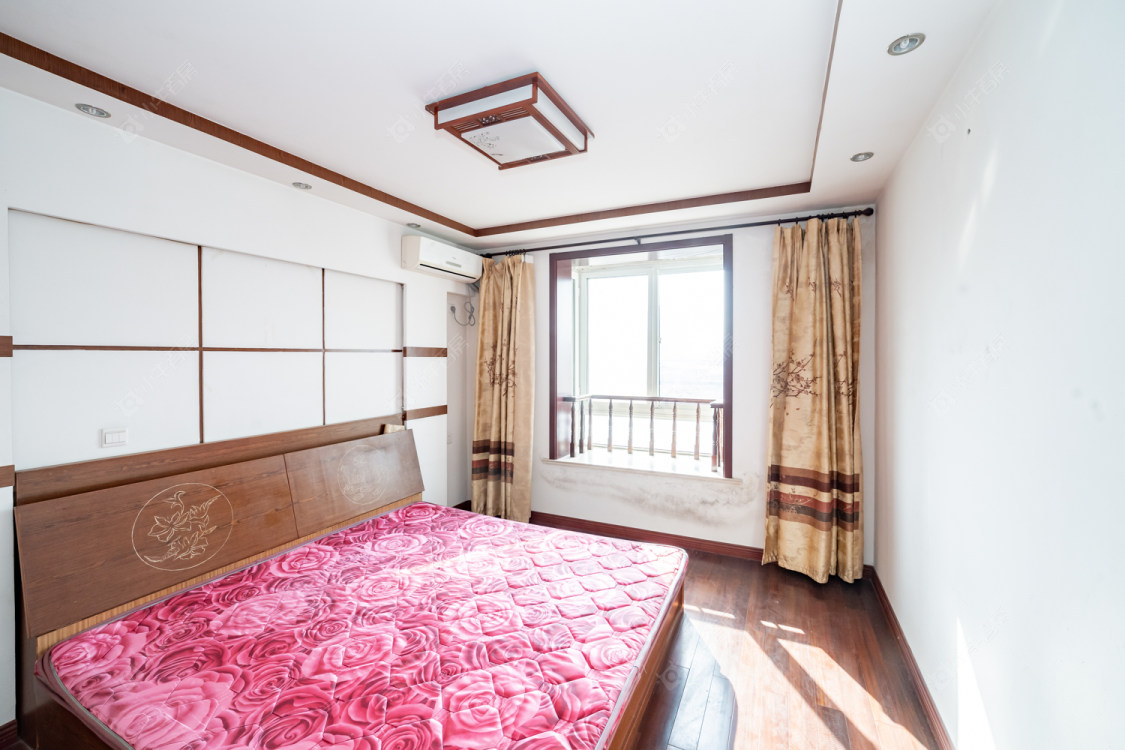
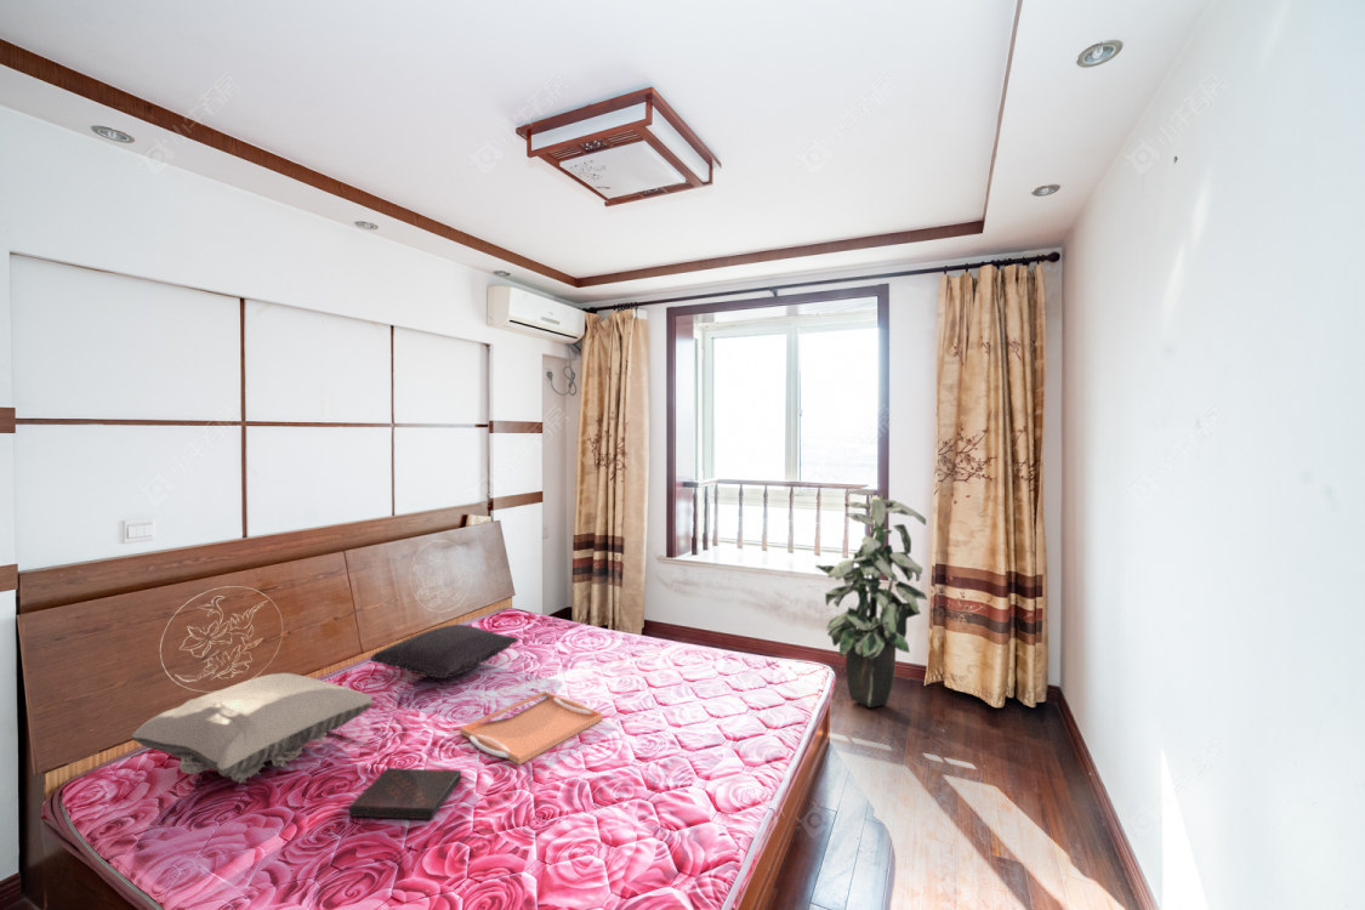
+ book [348,767,462,820]
+ serving tray [459,690,604,766]
+ pillow [131,672,374,784]
+ indoor plant [815,488,928,709]
+ pillow [369,624,521,679]
